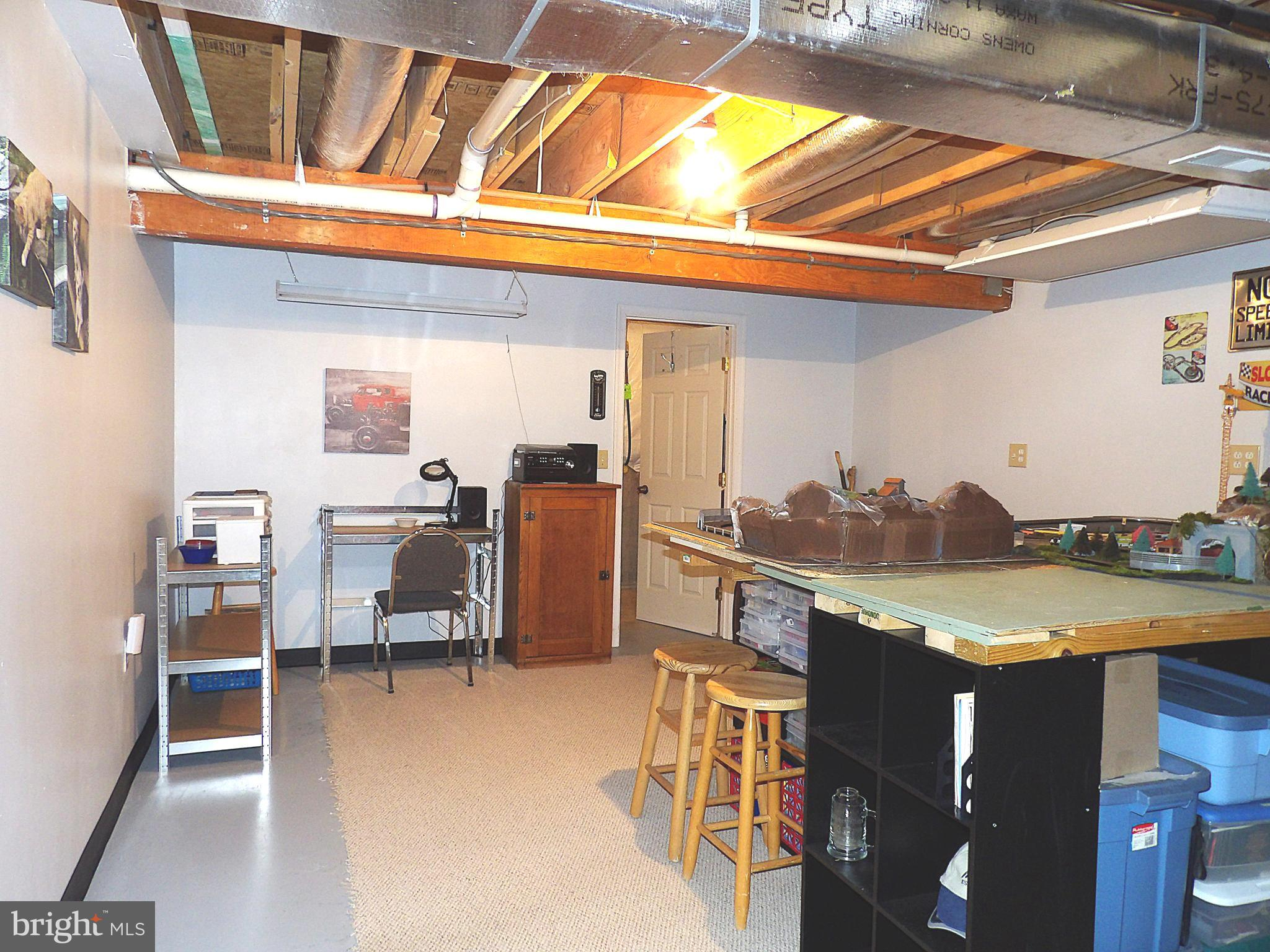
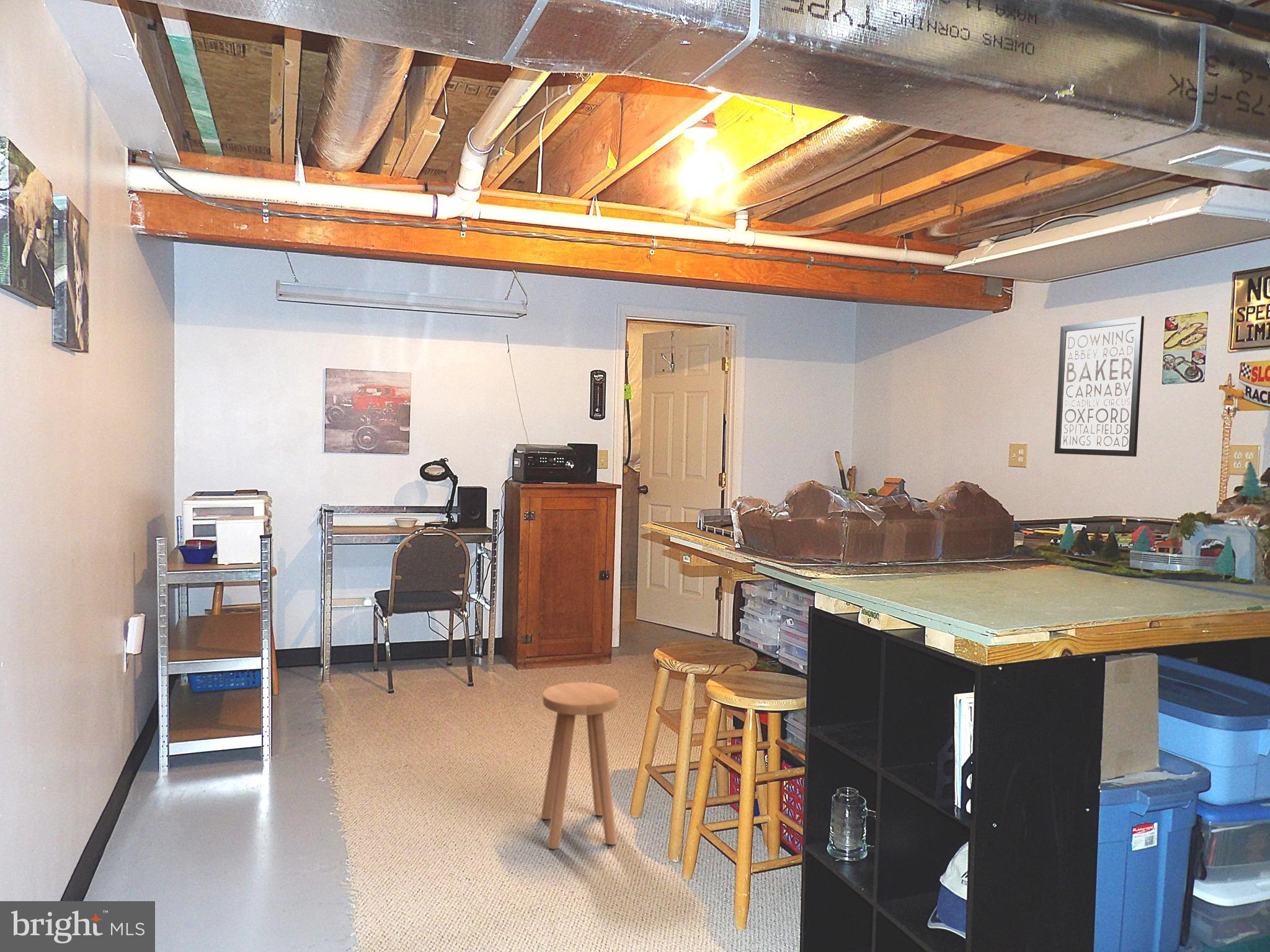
+ stool [541,682,619,850]
+ wall art [1054,315,1145,457]
